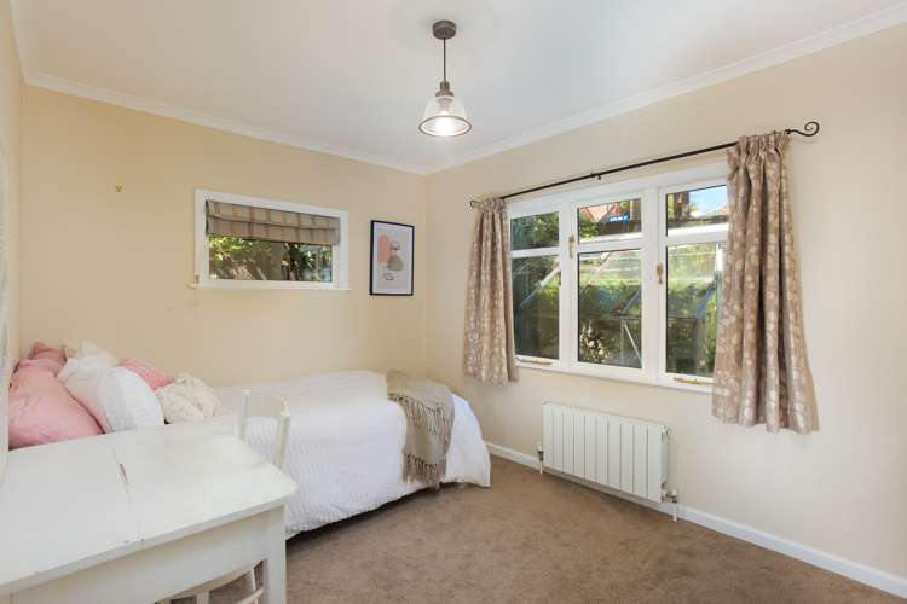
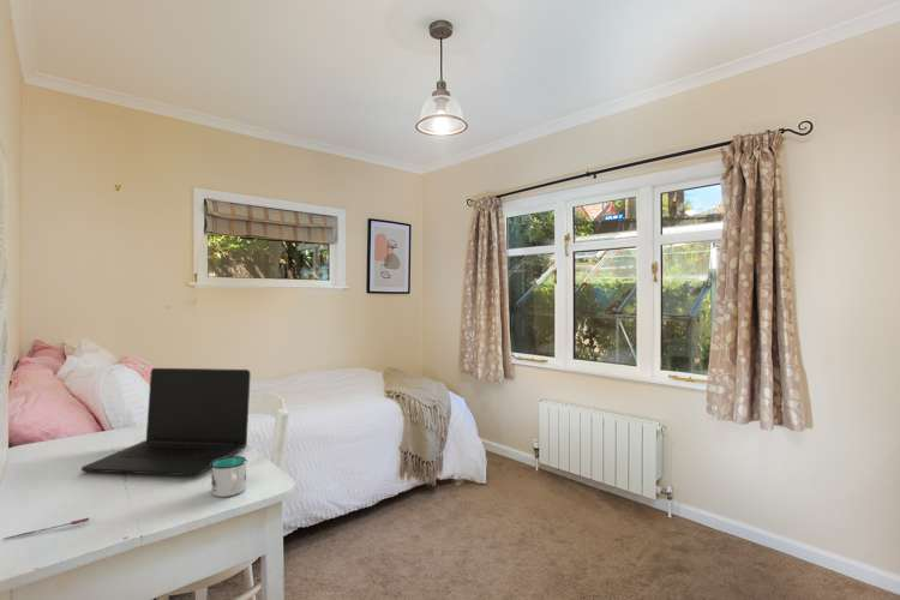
+ mug [210,455,248,498]
+ pen [1,517,90,541]
+ laptop [80,367,252,476]
